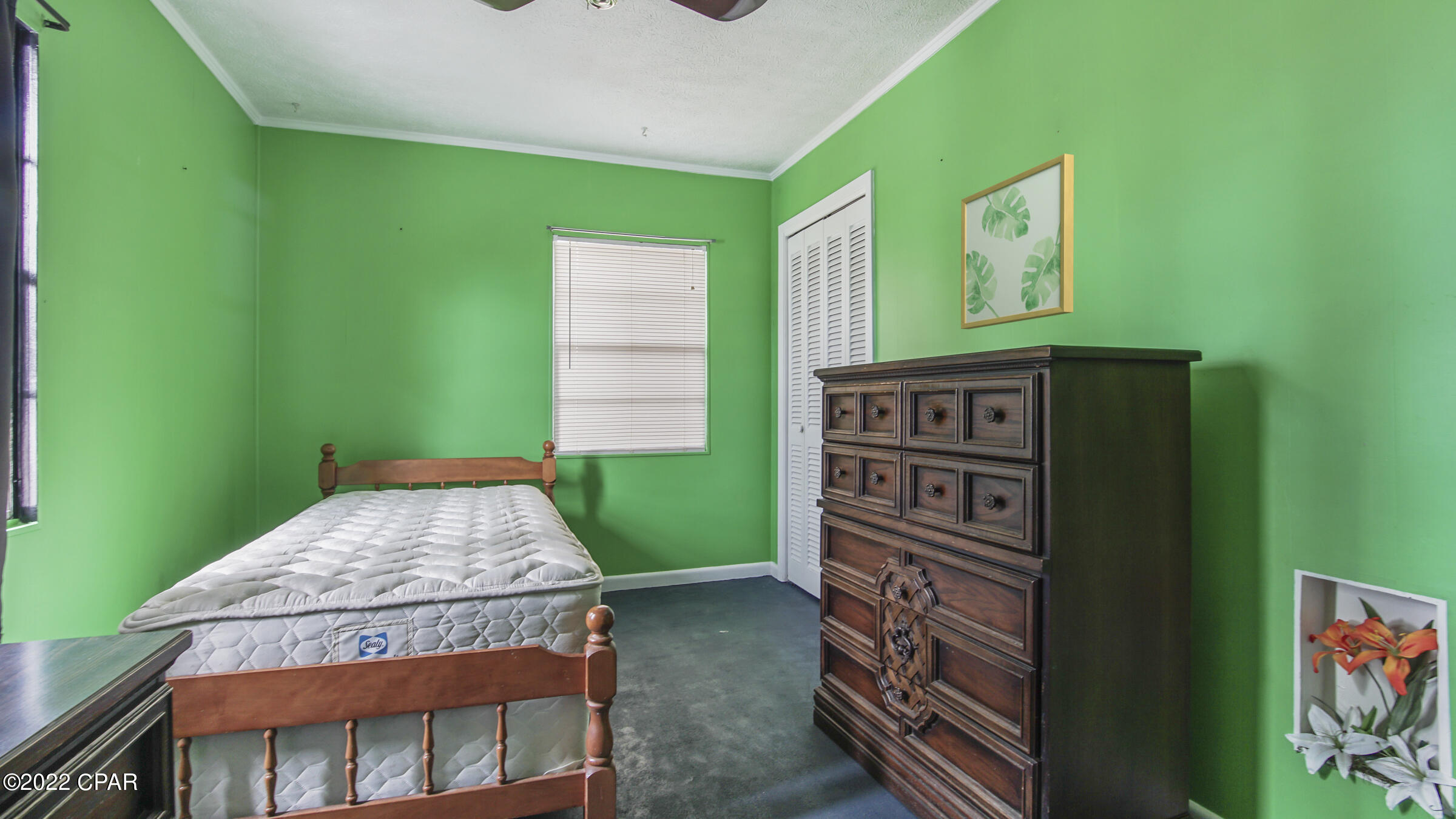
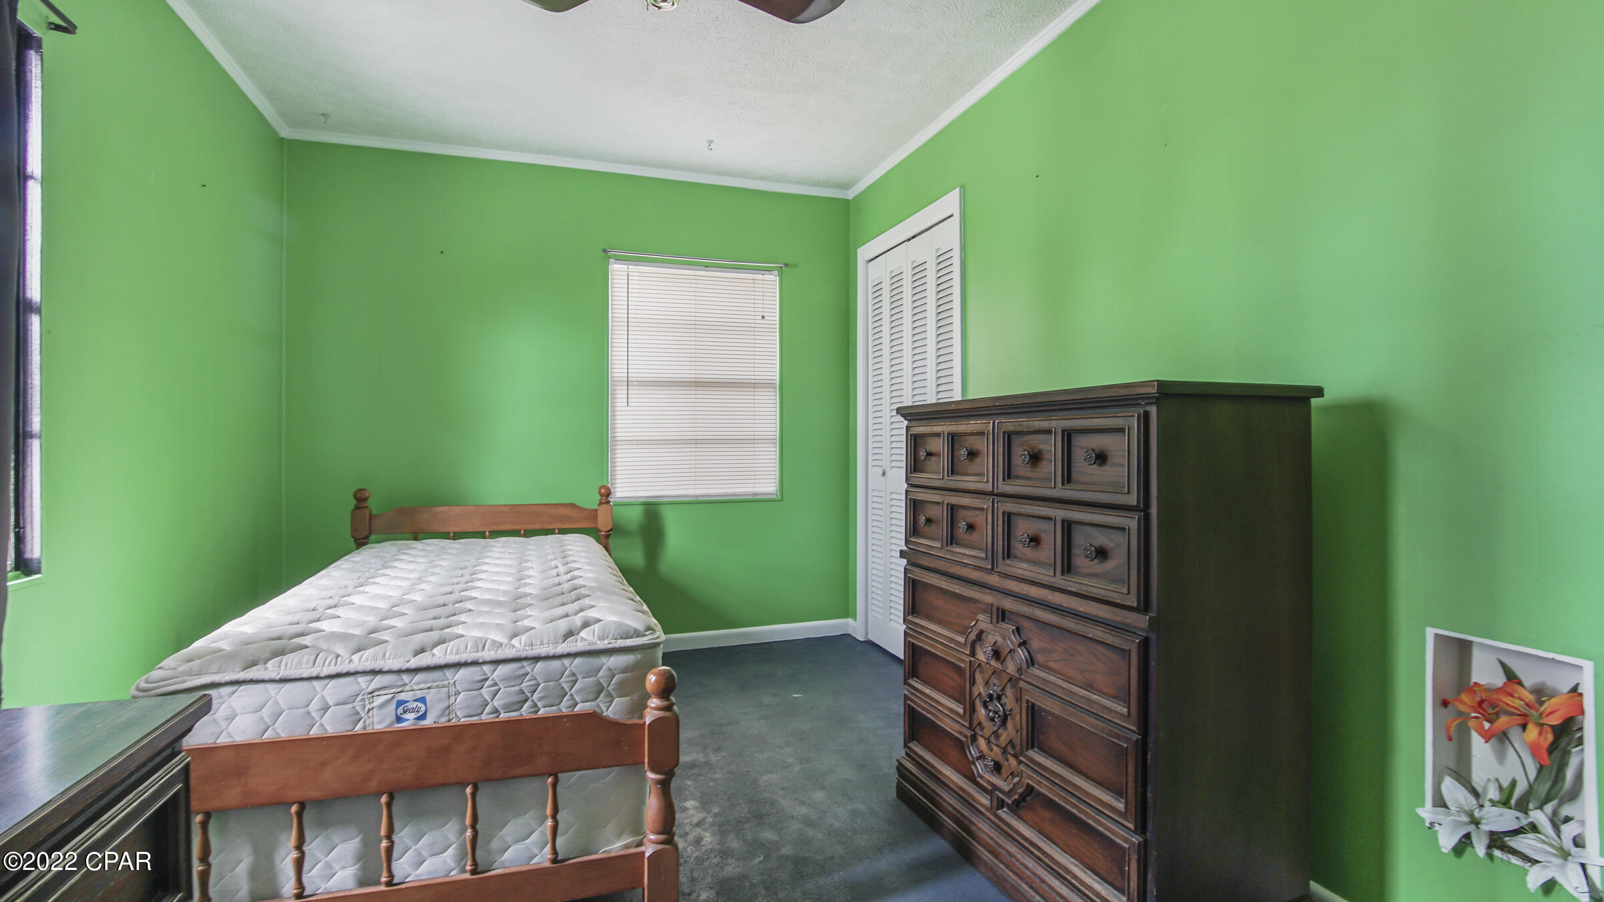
- wall art [960,153,1074,330]
